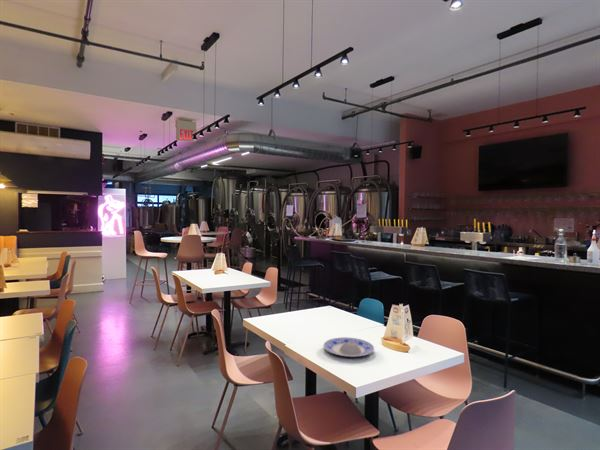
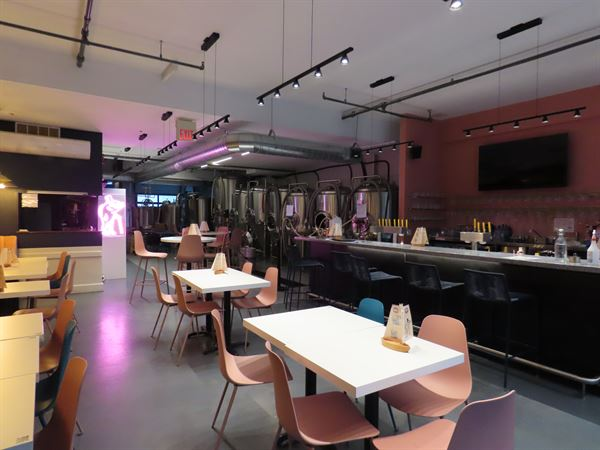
- plate [323,336,375,358]
